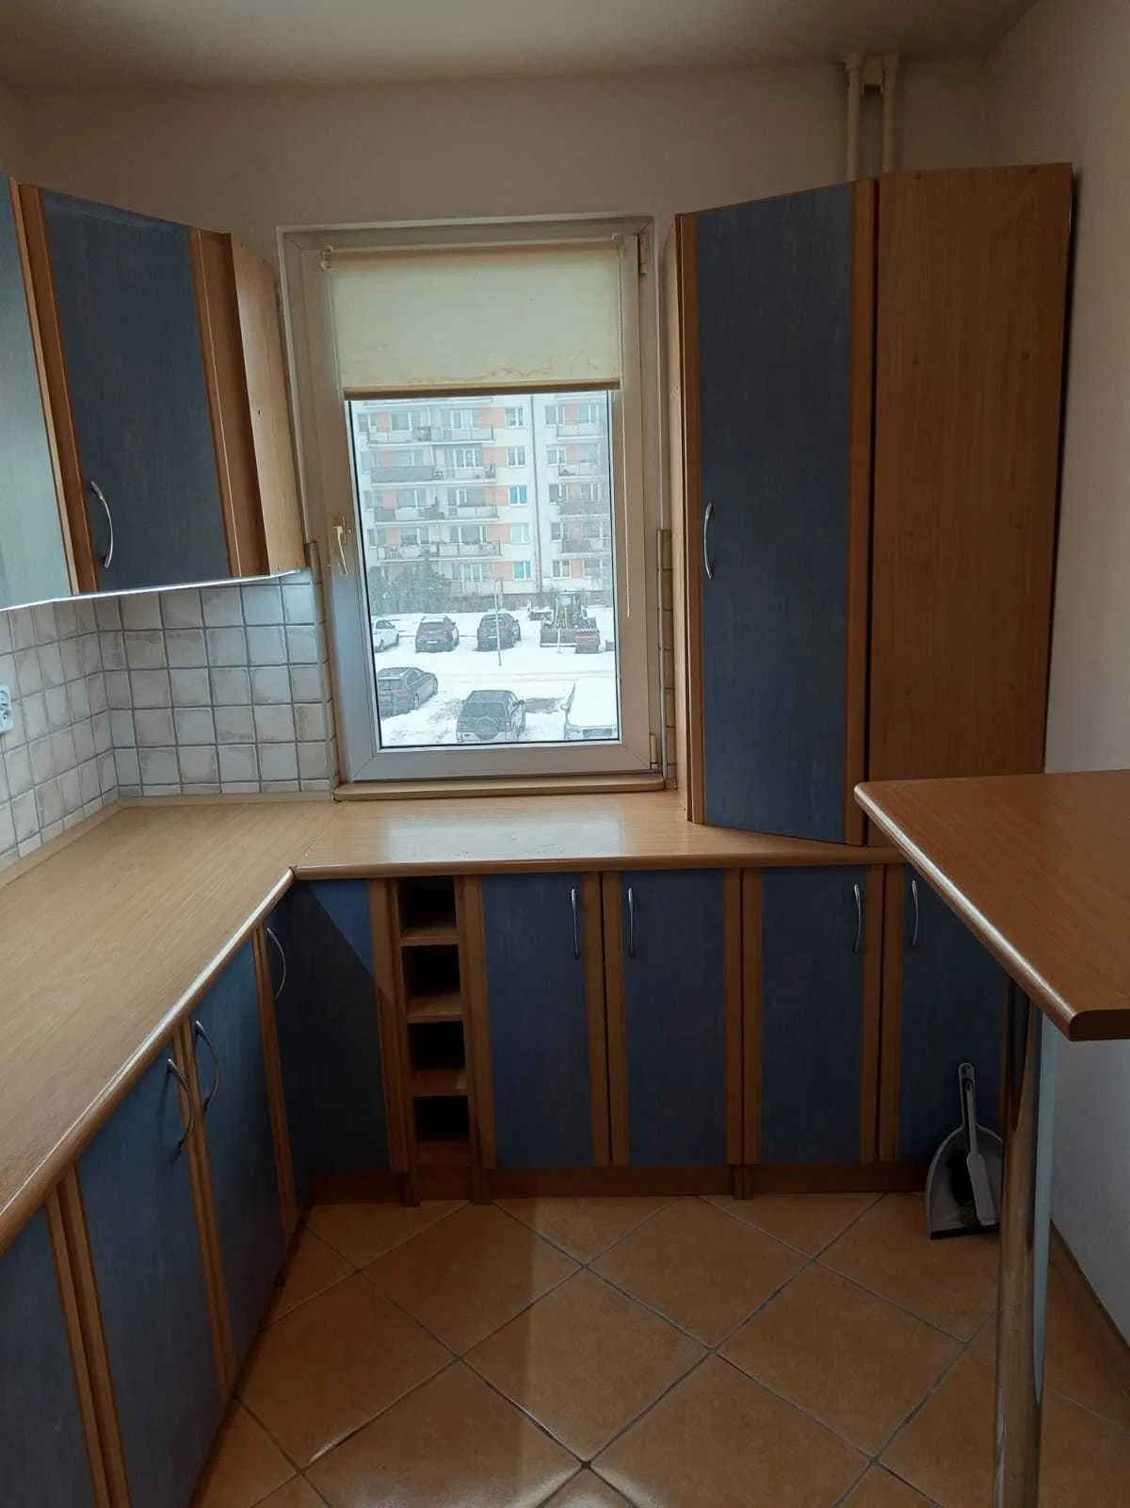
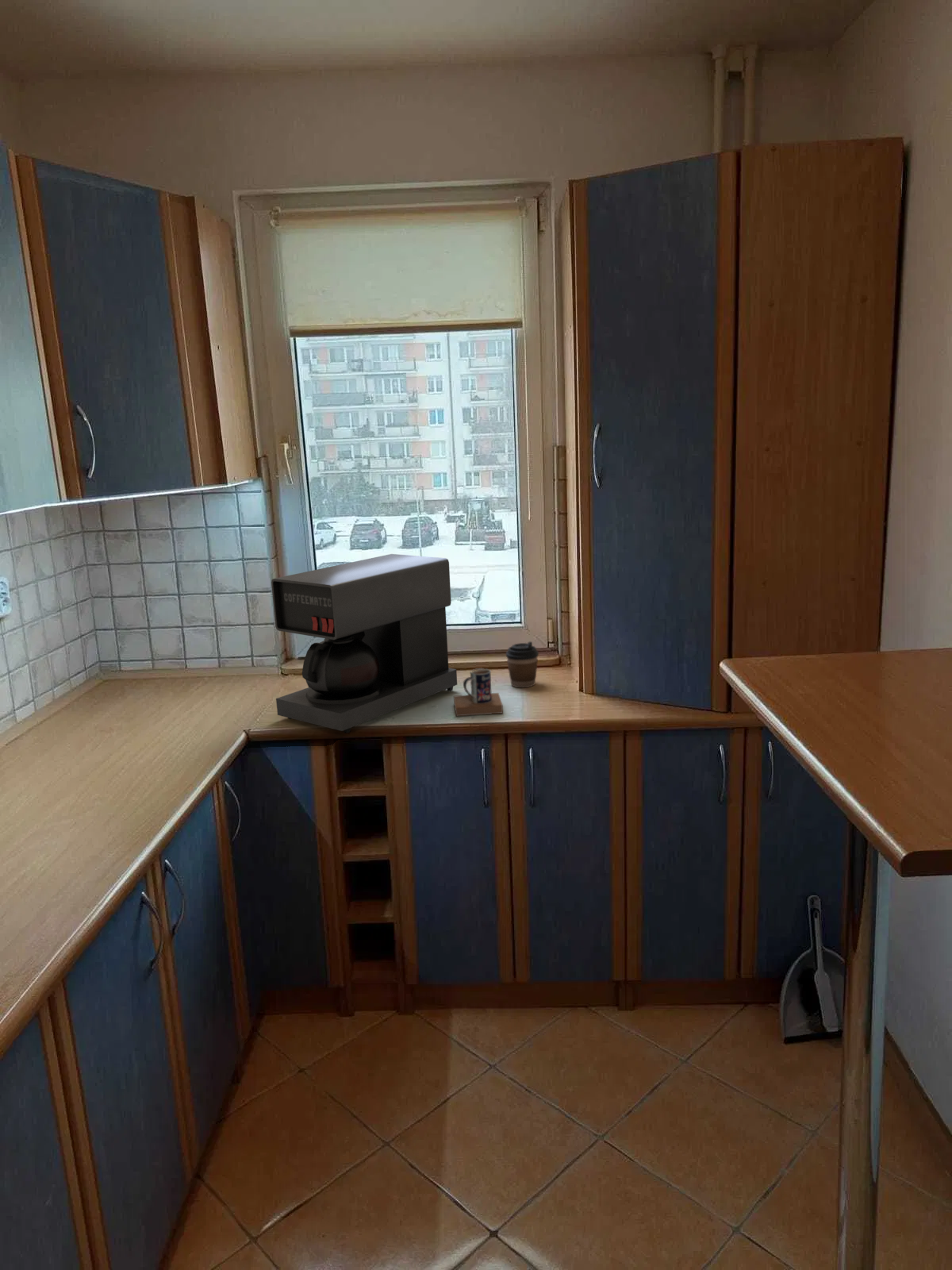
+ mug [453,668,504,717]
+ coffee cup [505,641,539,688]
+ coffee maker [271,553,458,734]
